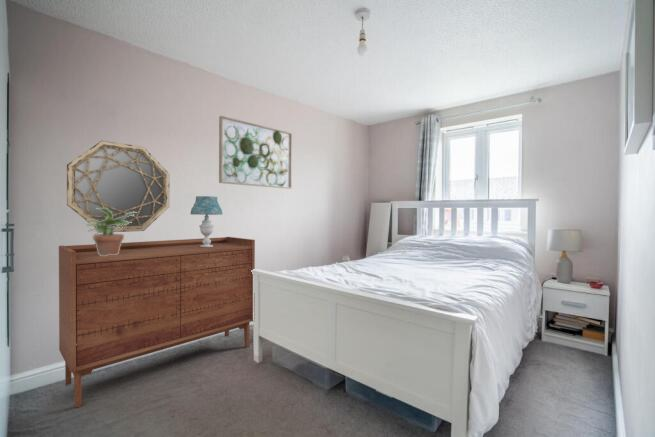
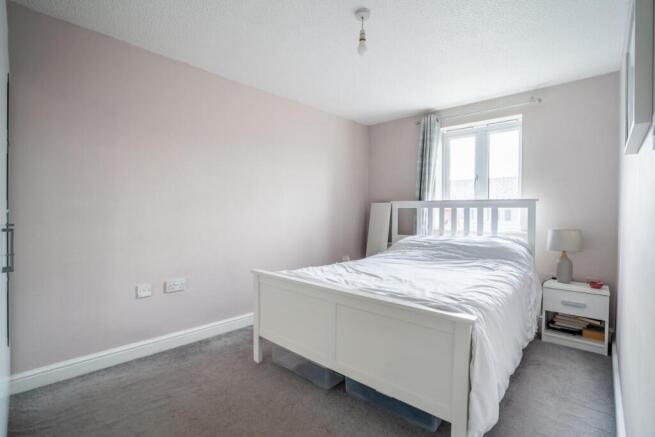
- wall art [218,115,293,190]
- potted plant [85,208,137,256]
- home mirror [66,140,170,233]
- table lamp [190,195,223,247]
- sideboard [58,236,256,409]
